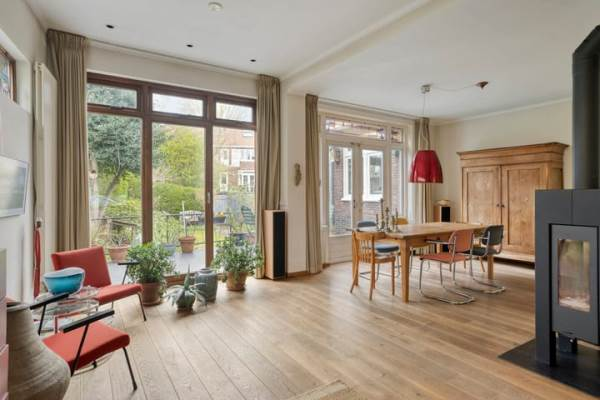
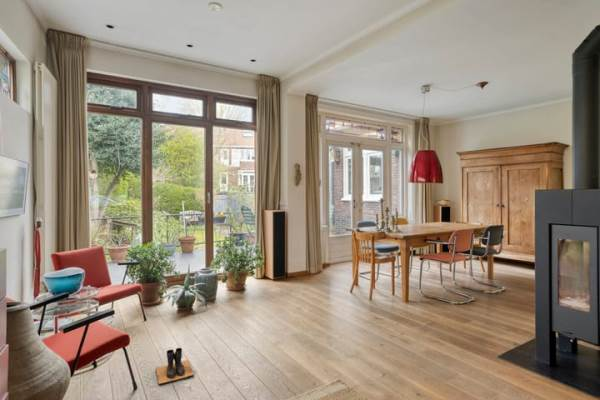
+ boots [155,347,195,385]
